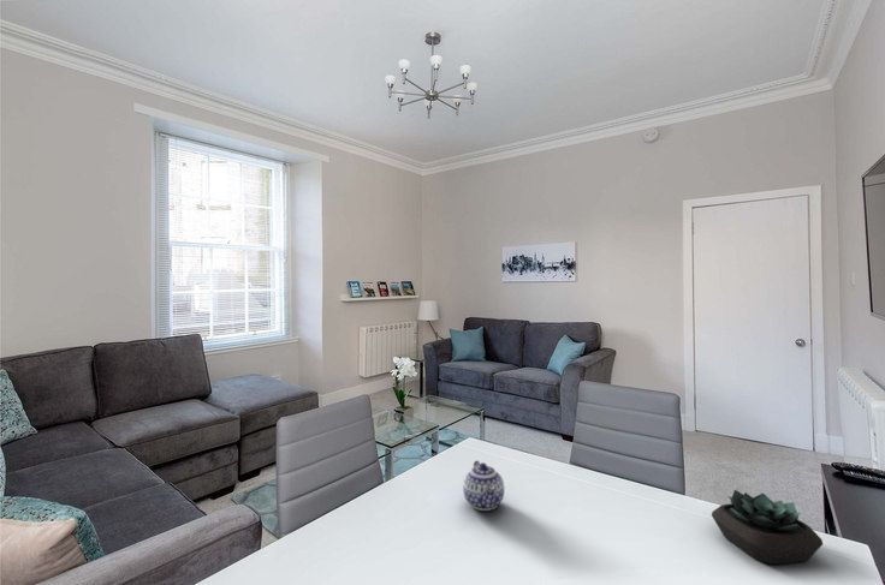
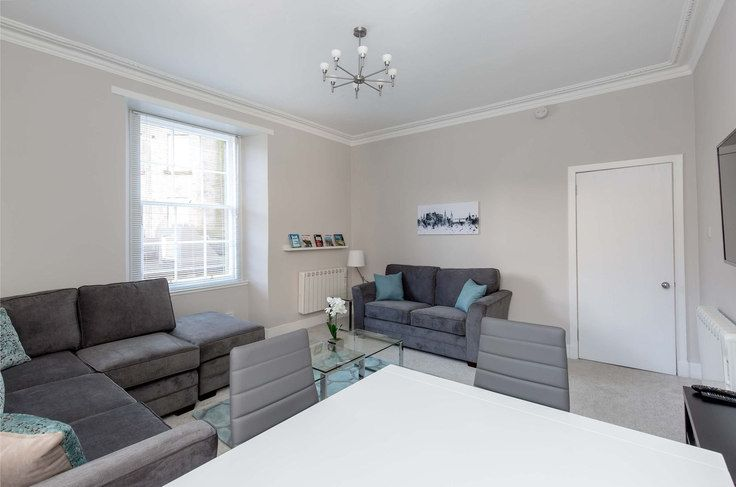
- teapot [462,459,505,512]
- succulent plant [711,489,824,566]
